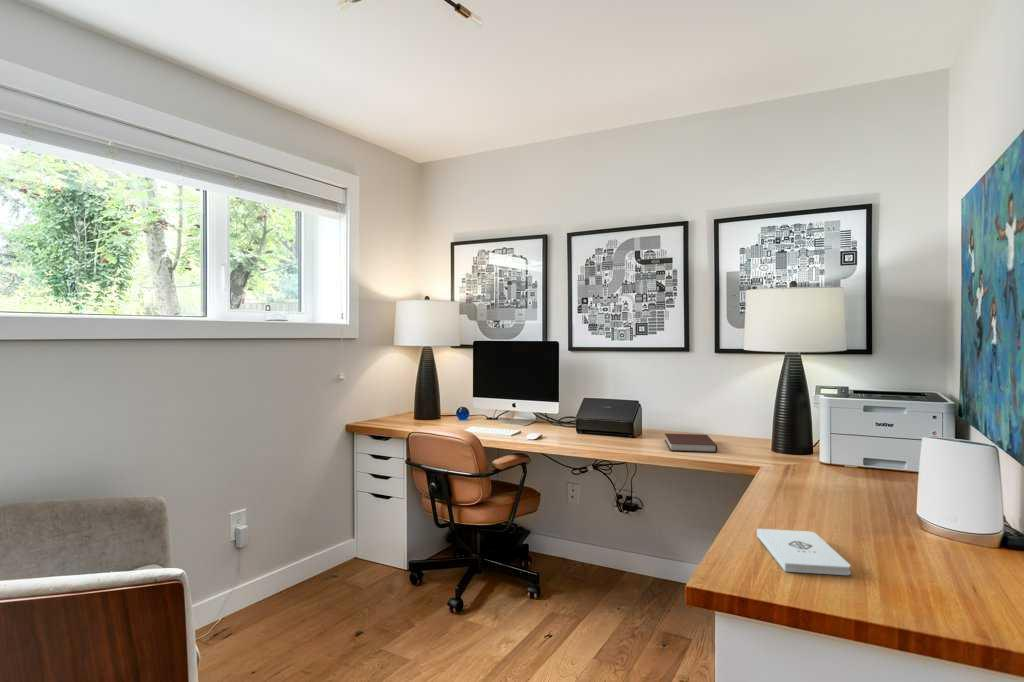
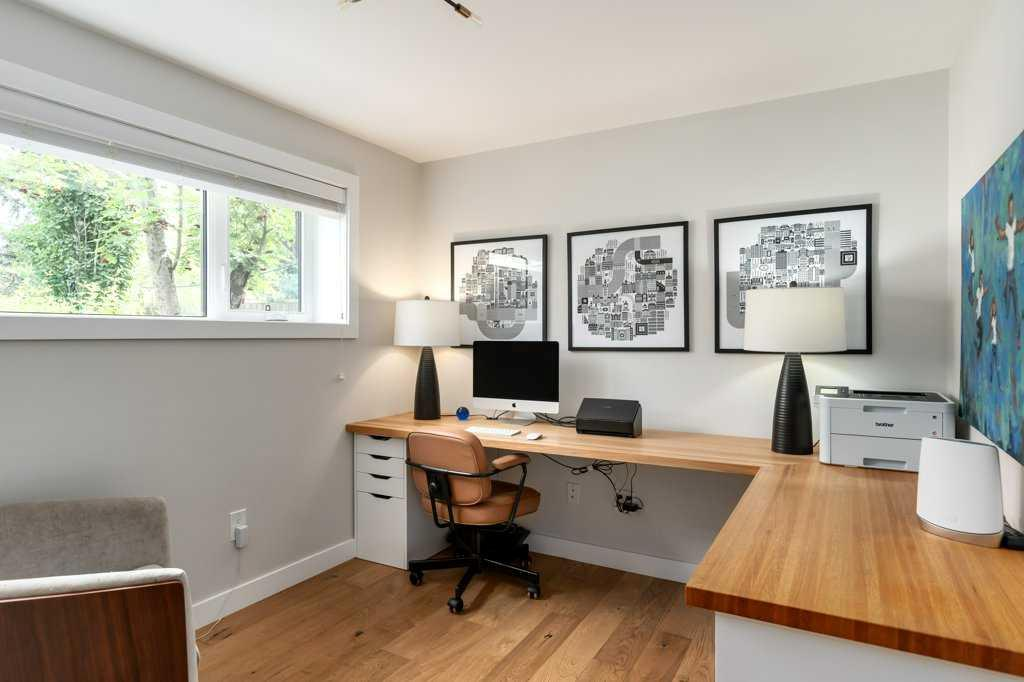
- notepad [756,528,851,576]
- notebook [664,432,718,453]
